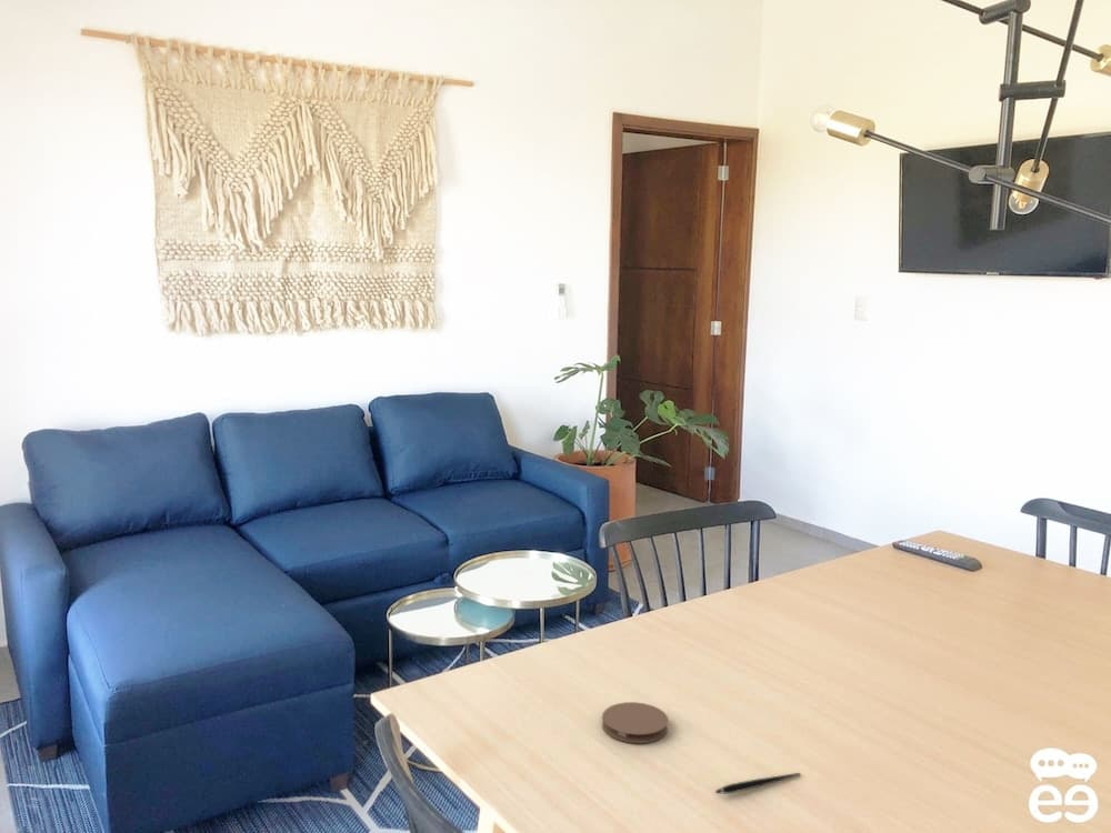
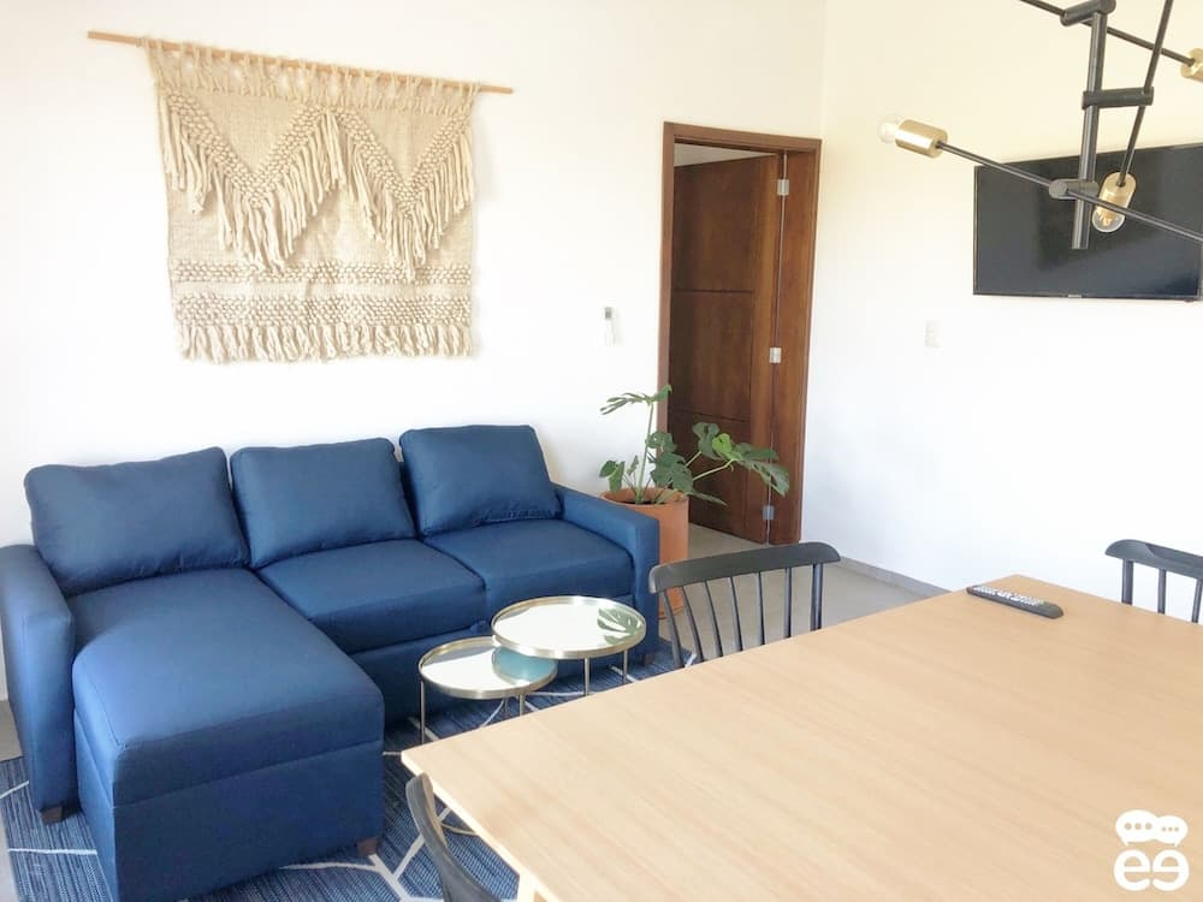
- pen [714,772,802,794]
- coaster [601,701,670,744]
